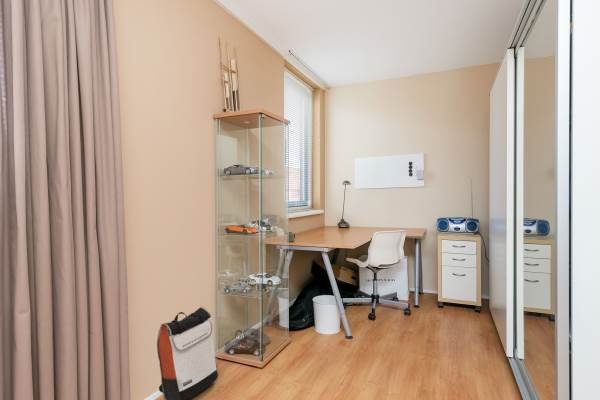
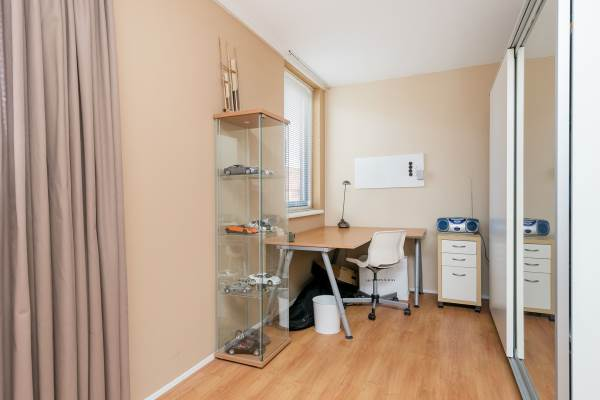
- backpack [156,306,219,400]
